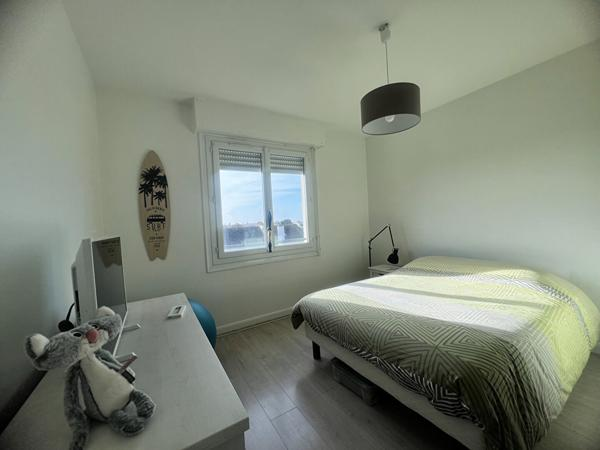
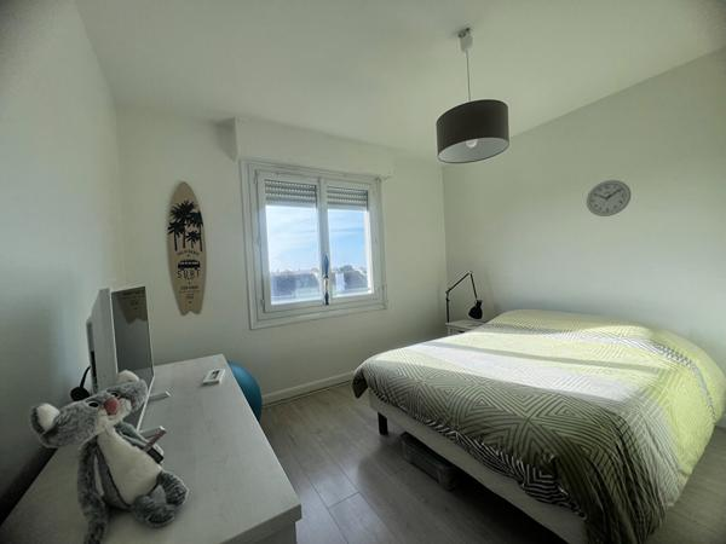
+ wall clock [586,179,632,218]
